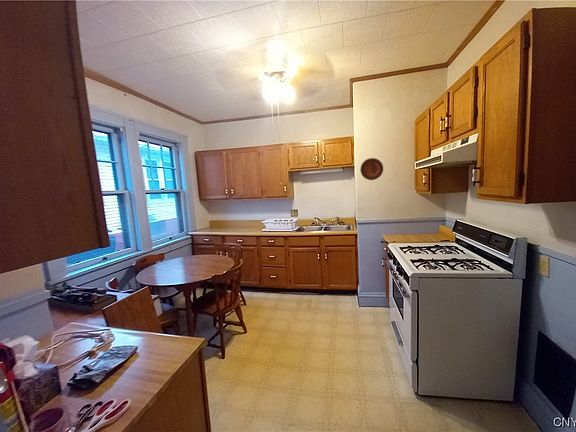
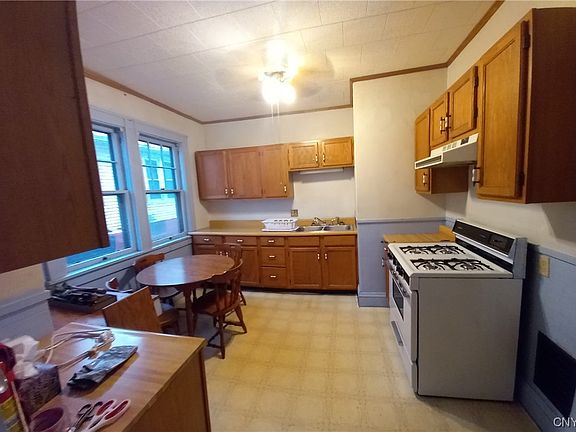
- decorative plate [360,157,384,181]
